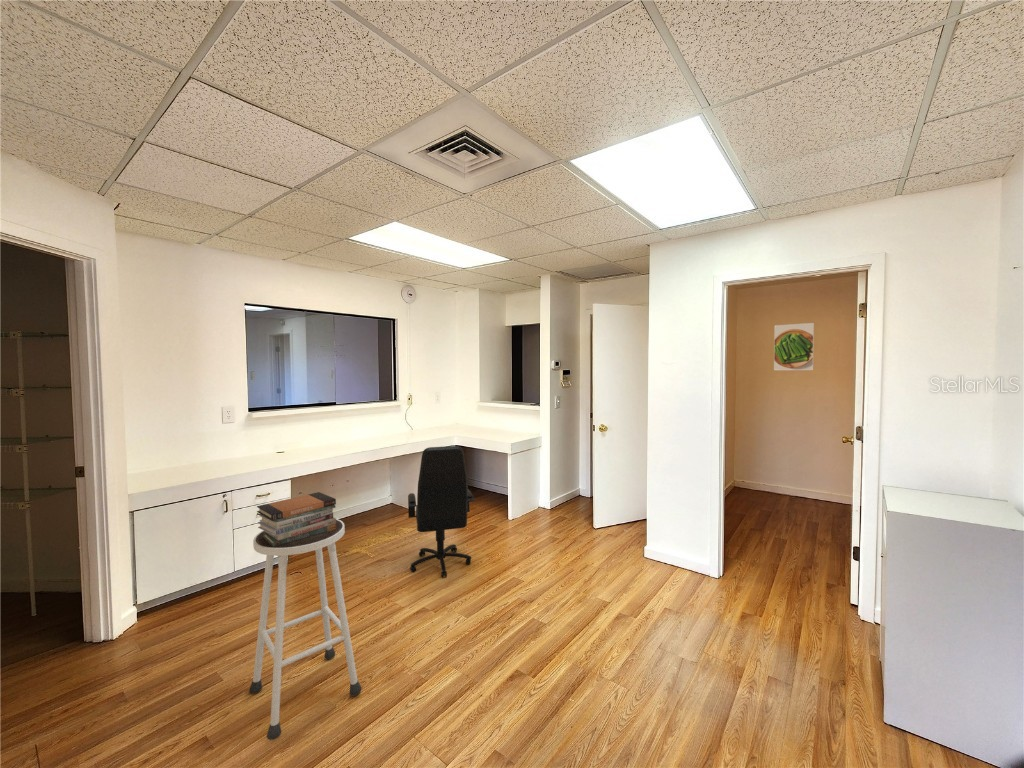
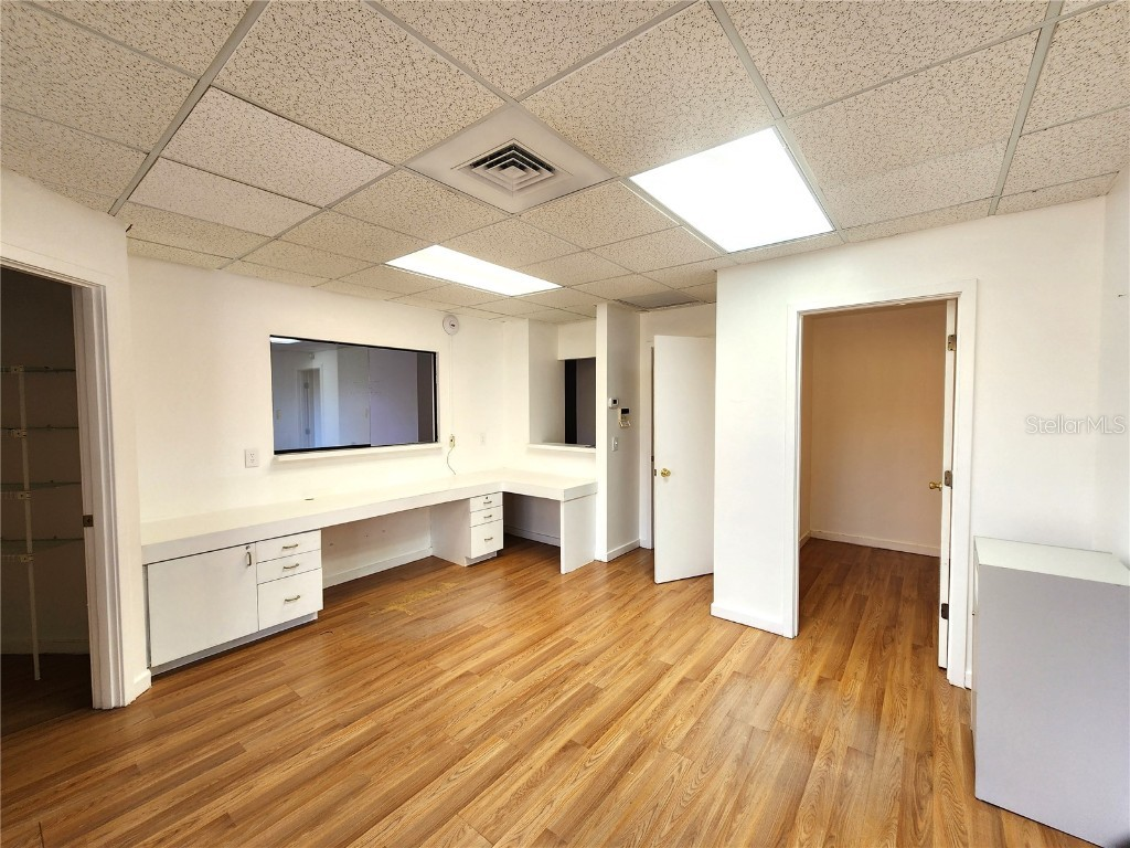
- stool [248,518,362,741]
- office chair [407,445,476,578]
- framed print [773,322,815,371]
- book stack [256,491,337,547]
